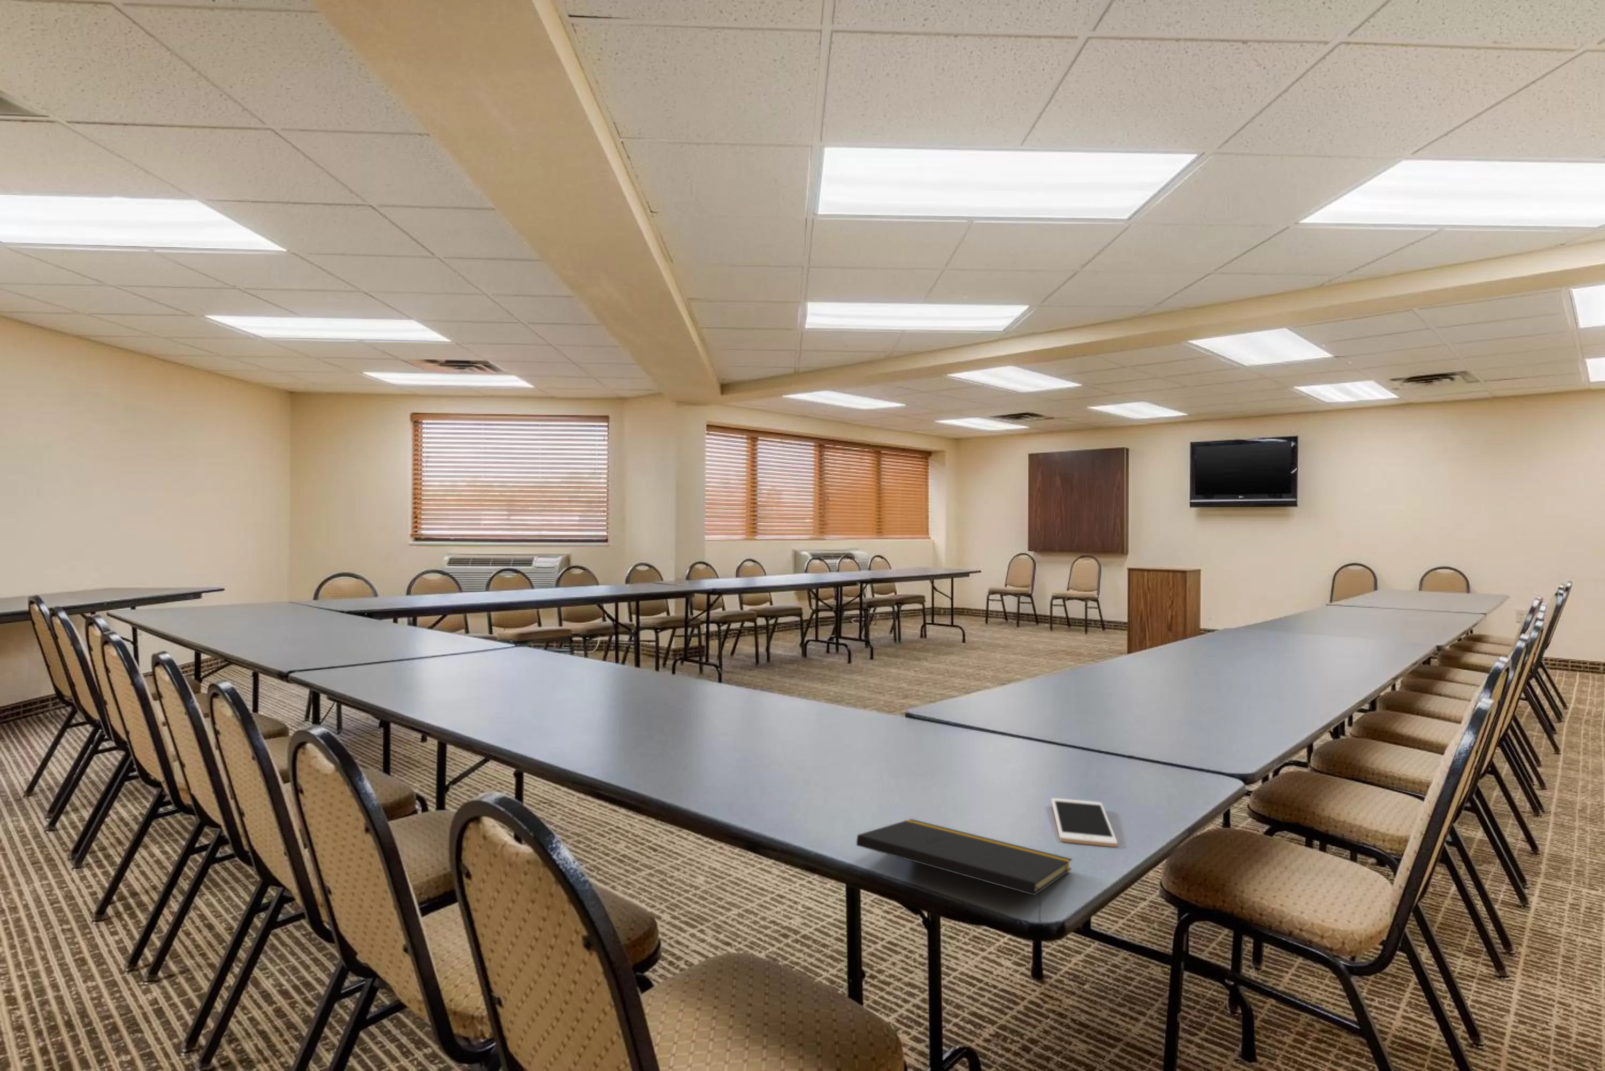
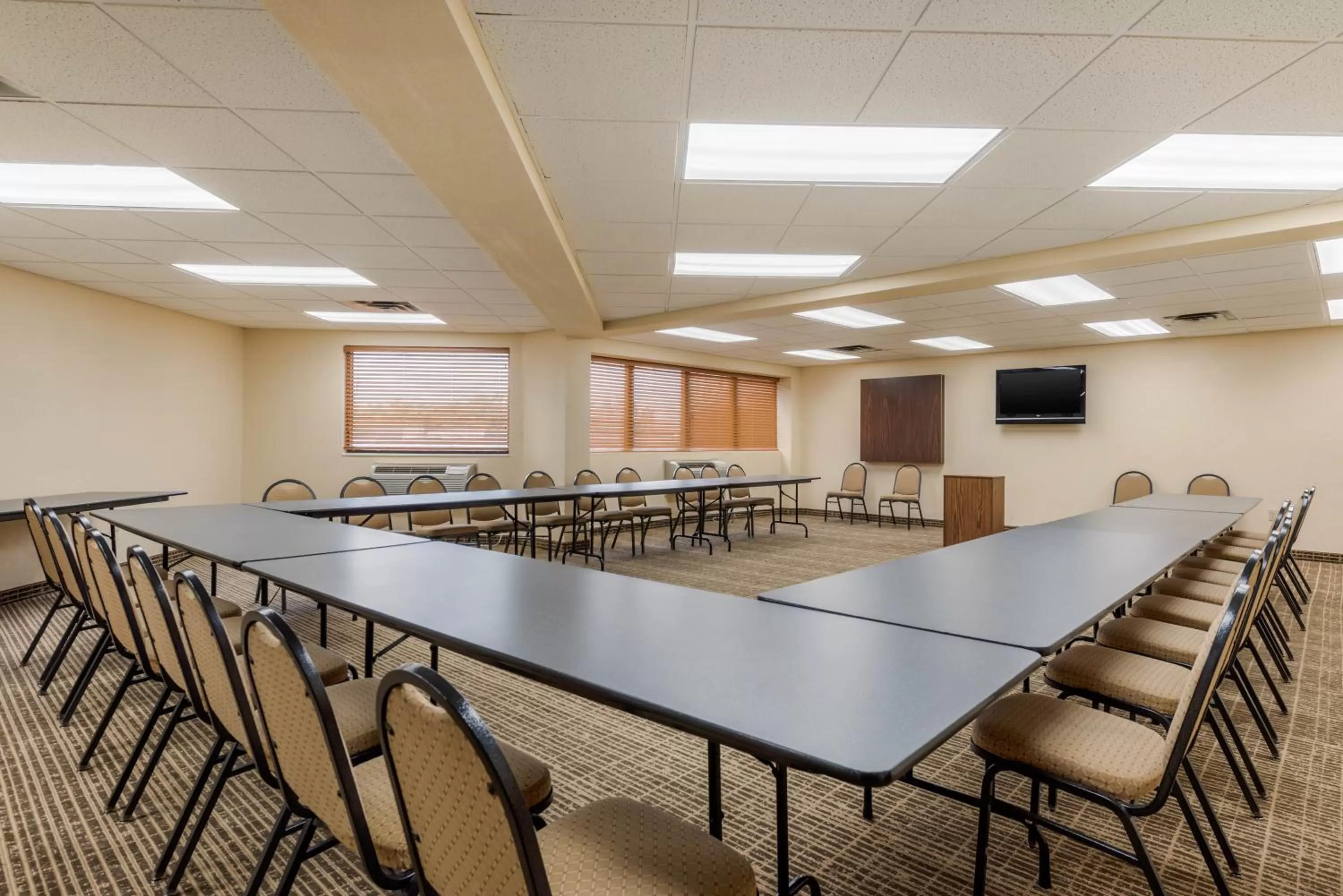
- cell phone [1050,797,1119,847]
- notepad [856,819,1073,923]
